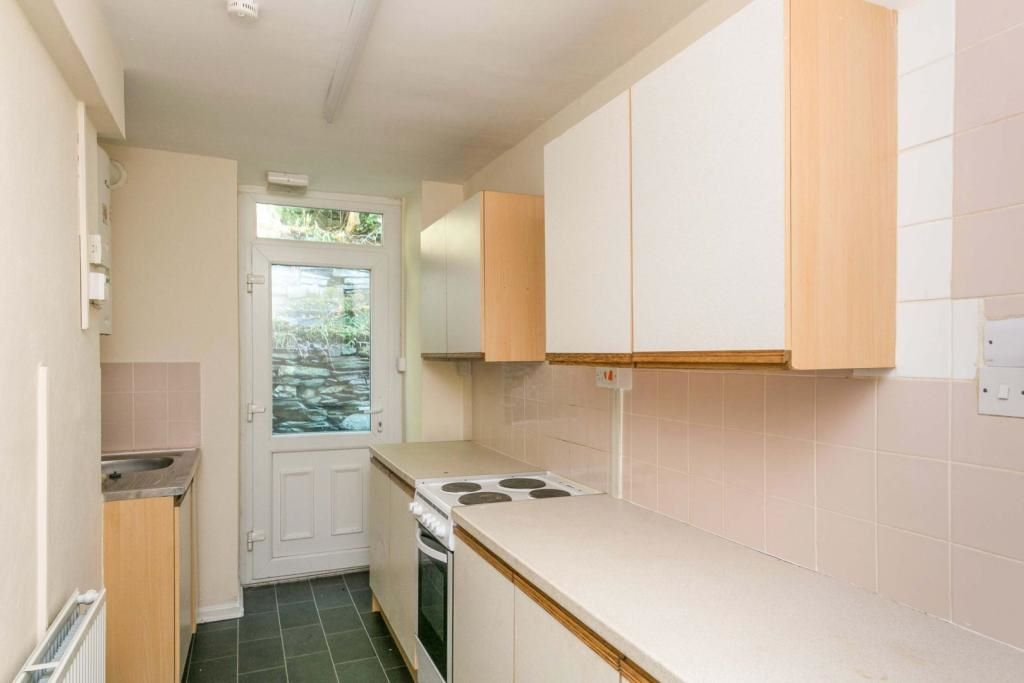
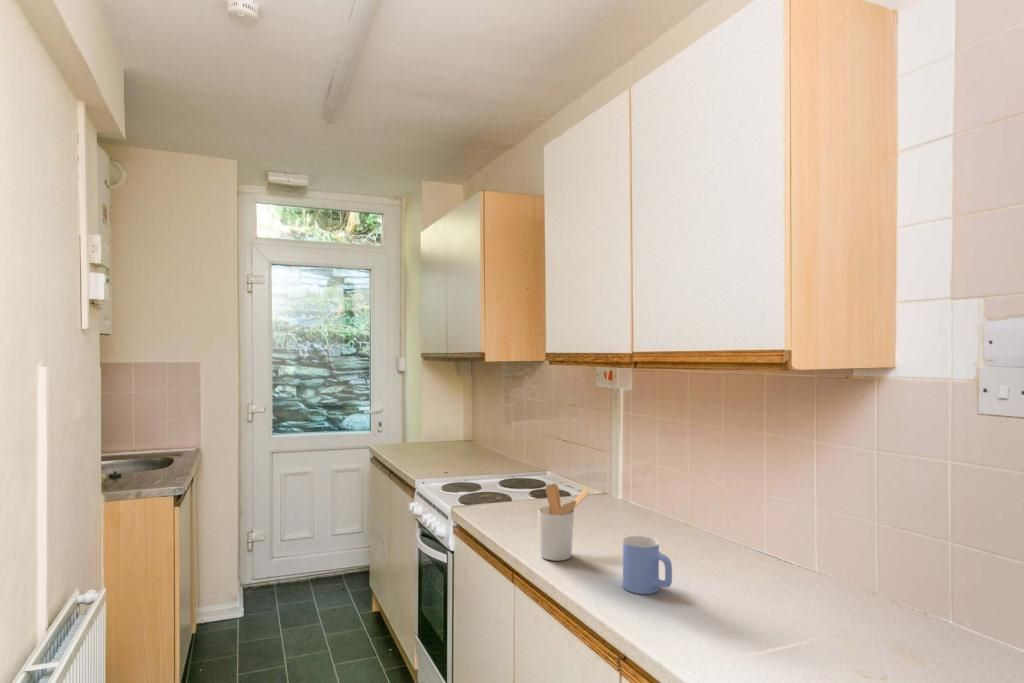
+ mug [622,535,673,595]
+ utensil holder [537,482,591,562]
